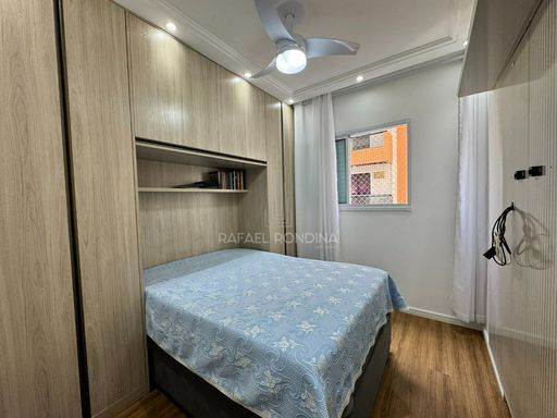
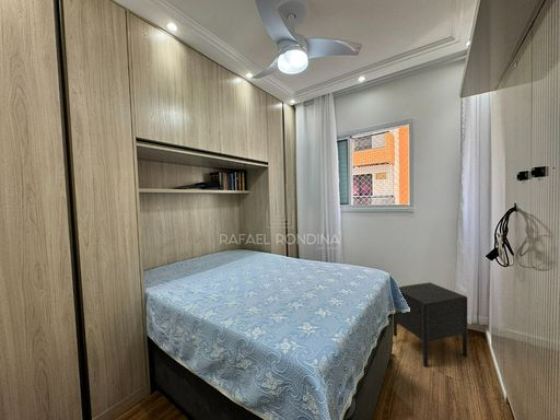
+ nightstand [393,281,468,369]
